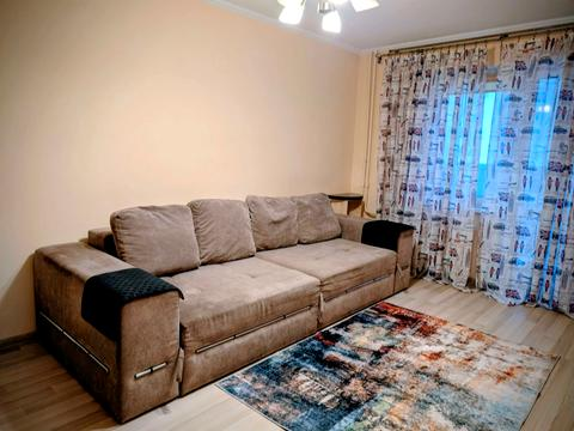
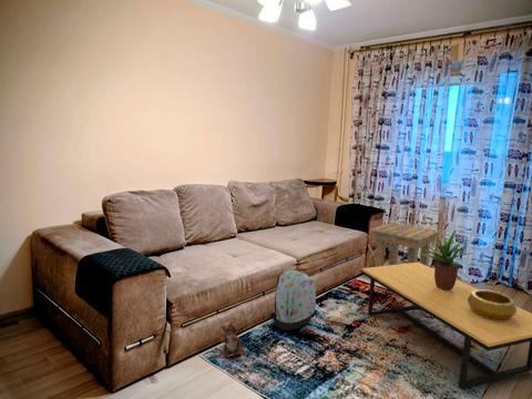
+ side table [369,222,441,267]
+ coffee table [361,262,532,390]
+ potted plant [421,229,475,290]
+ decorative bowl [468,288,516,321]
+ backpack [268,269,317,331]
+ plush toy [219,320,245,358]
